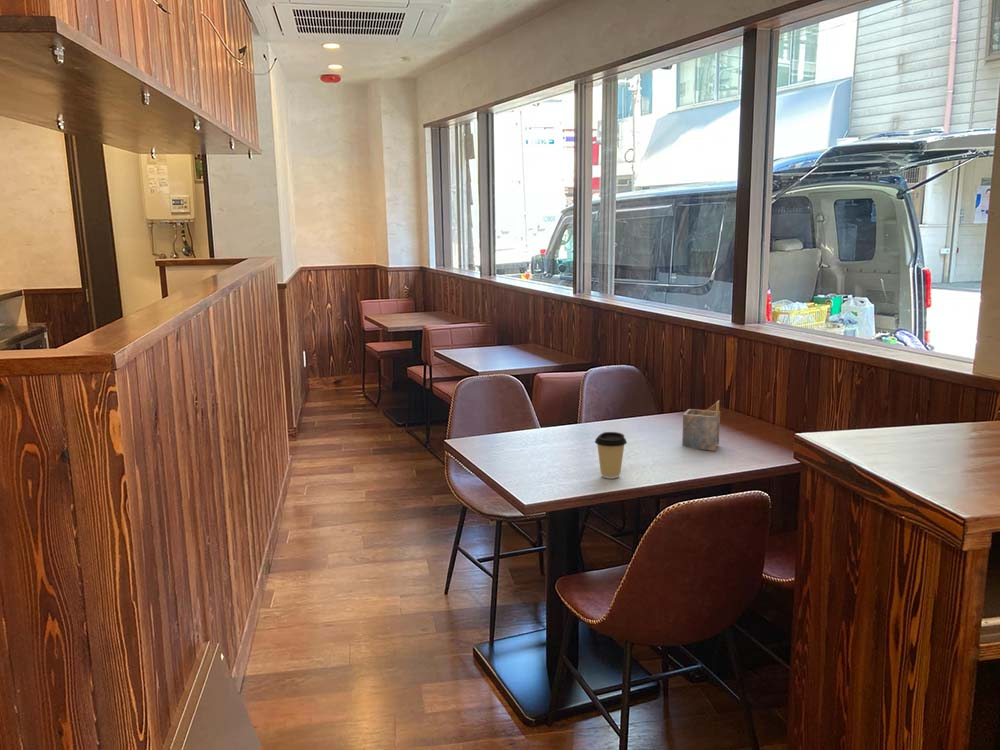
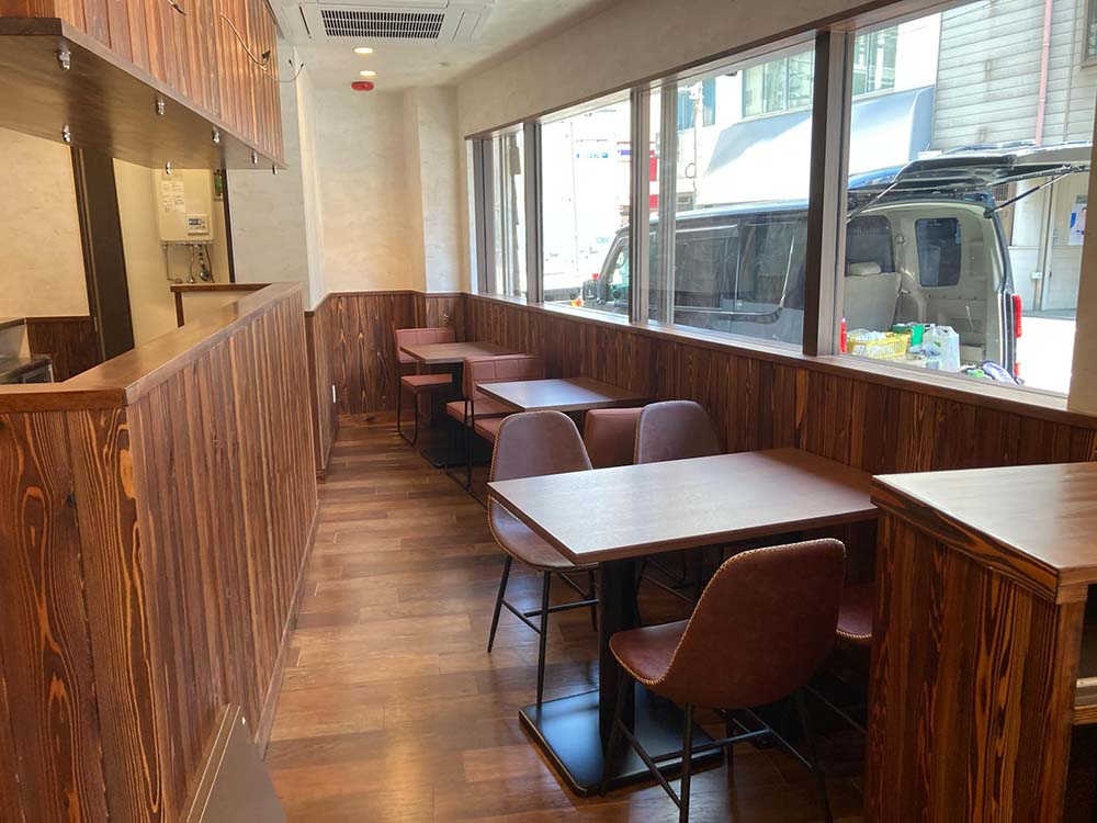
- coffee cup [594,431,628,480]
- napkin holder [681,399,721,452]
